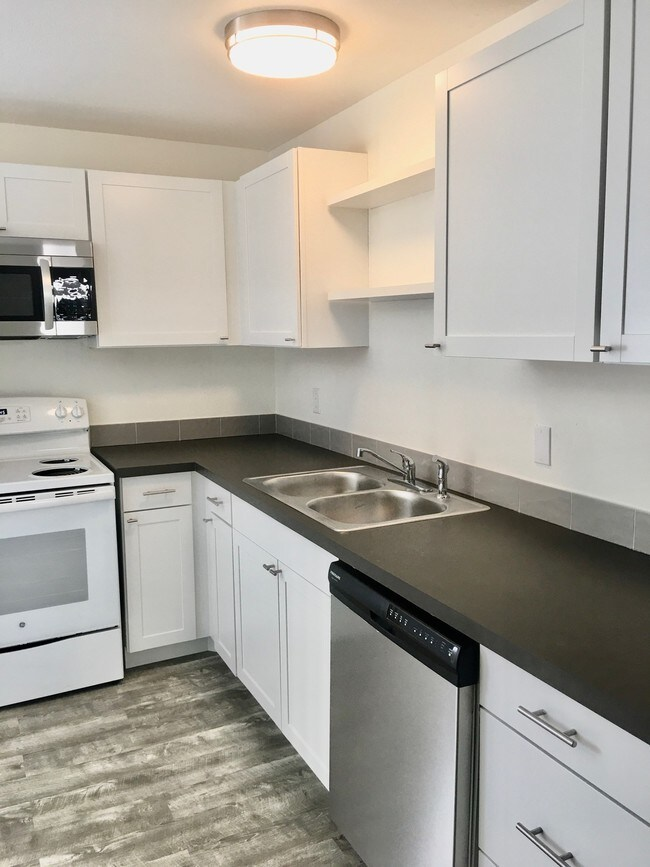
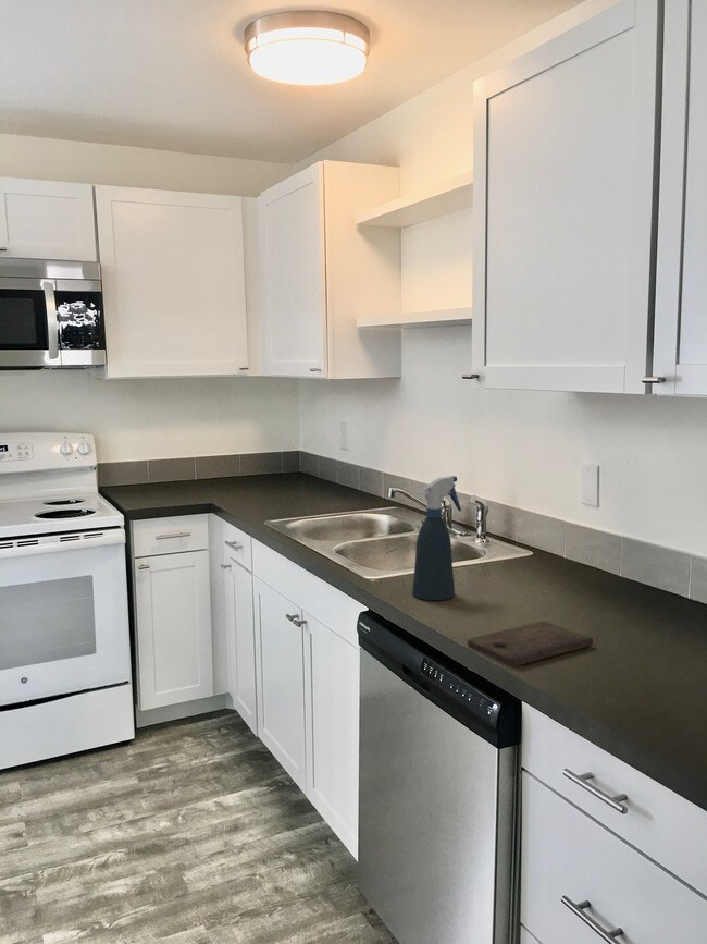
+ cutting board [467,621,594,667]
+ spray bottle [411,475,462,601]
